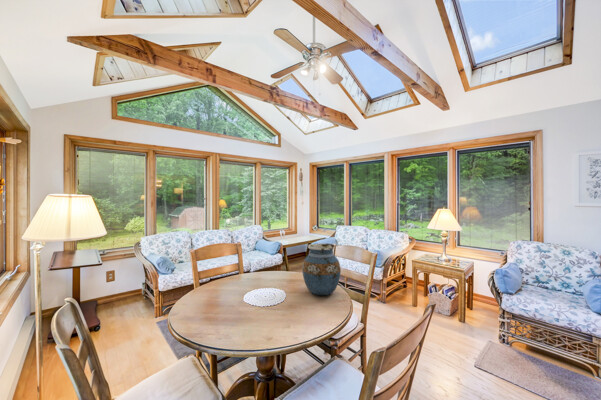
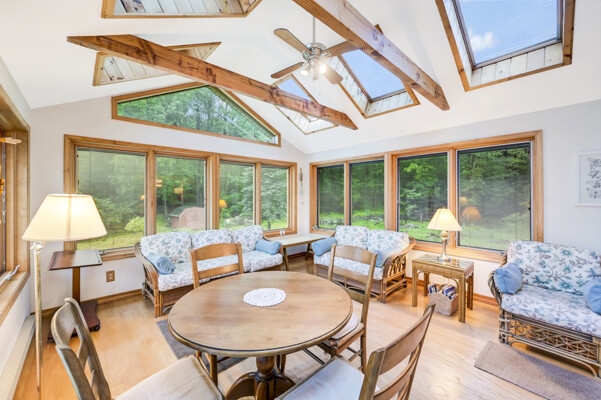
- vase [301,242,342,296]
